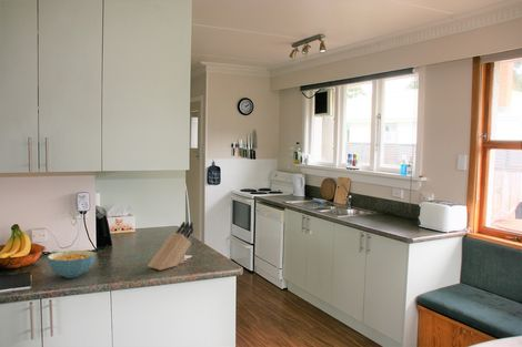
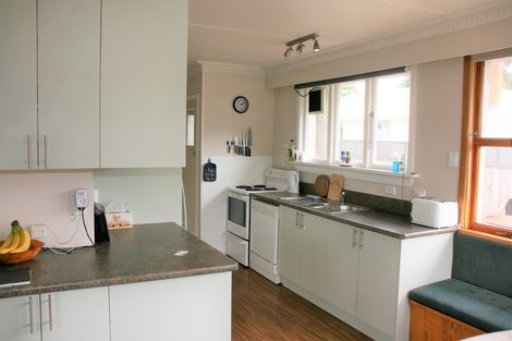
- cereal bowl [47,249,97,279]
- knife block [147,221,194,272]
